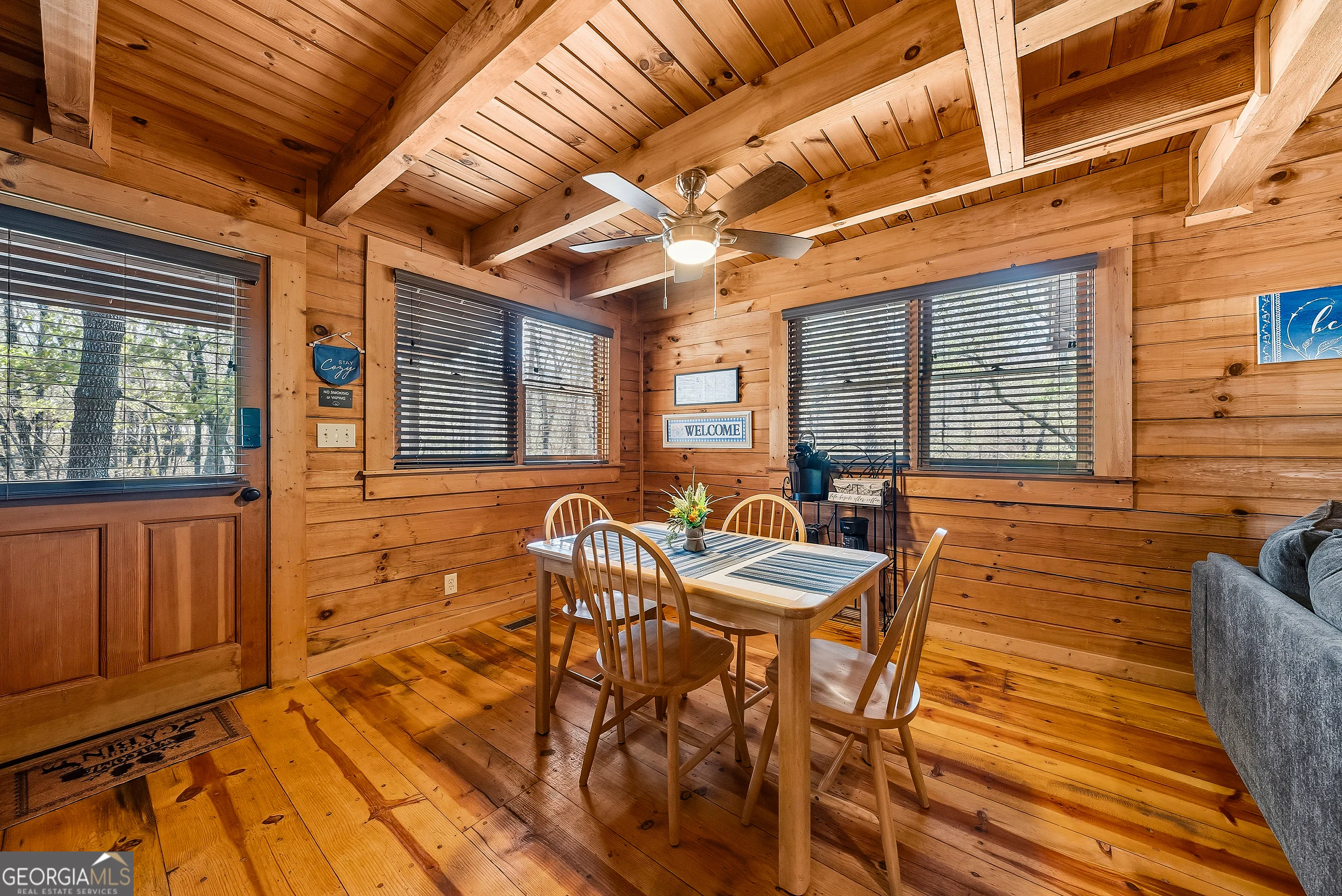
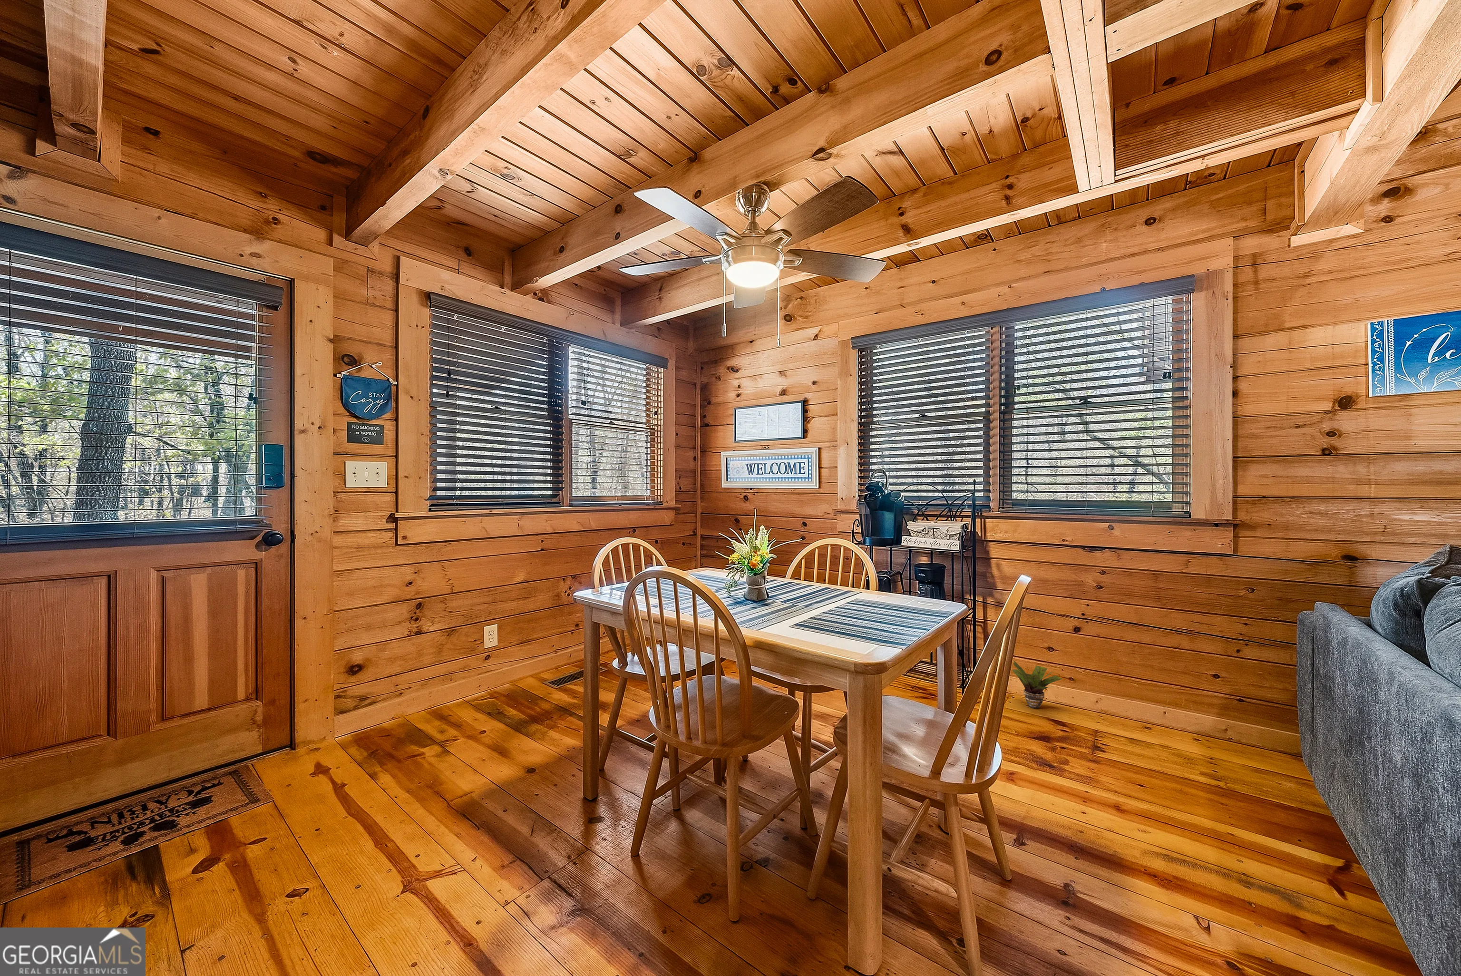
+ potted plant [1012,661,1063,709]
